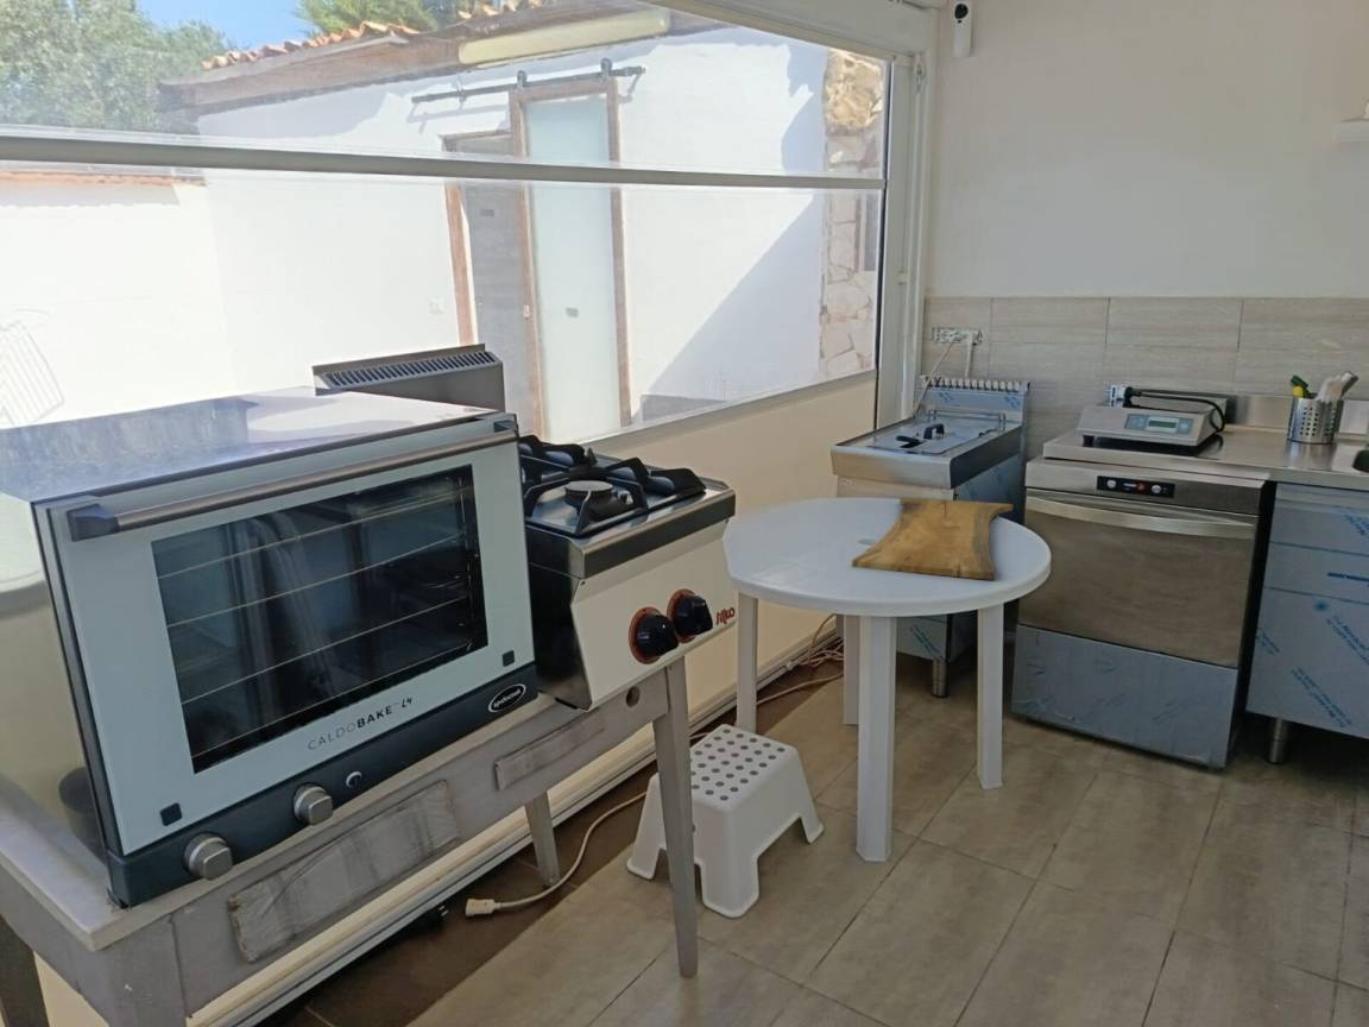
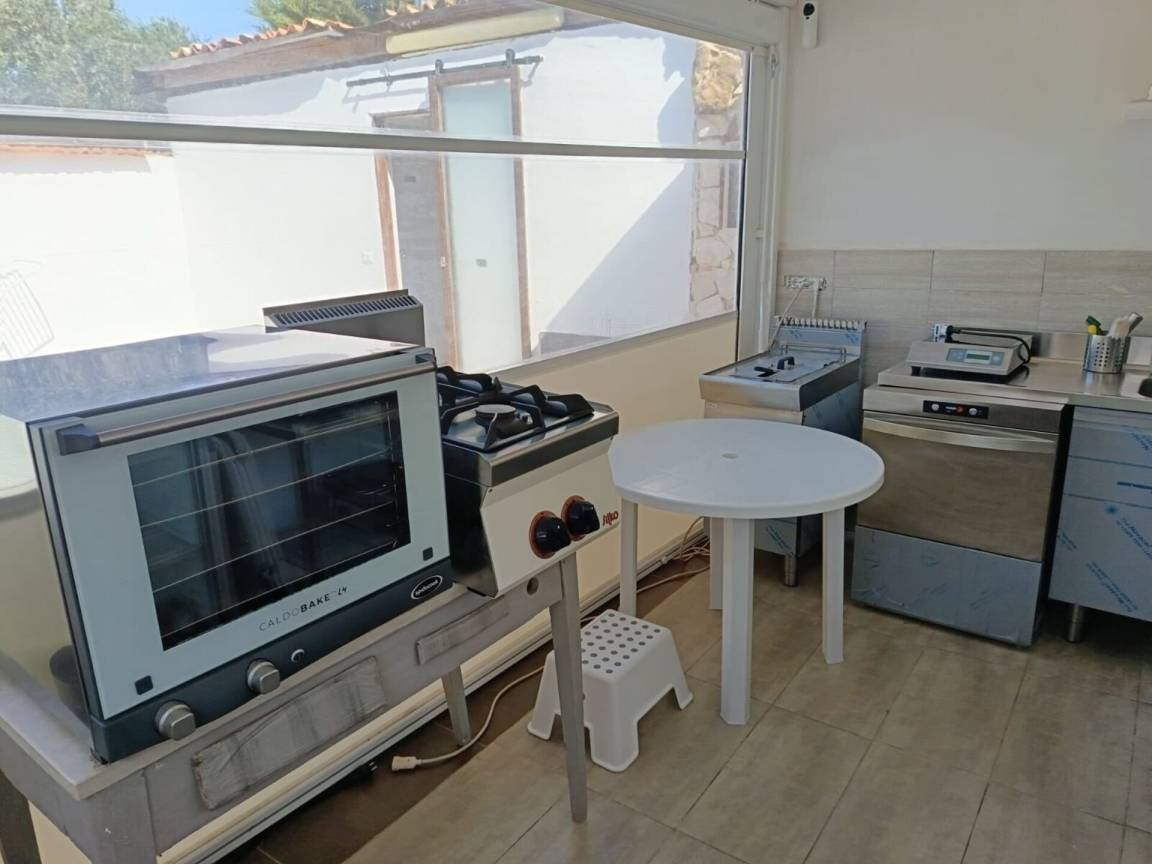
- cutting board [851,496,1014,581]
